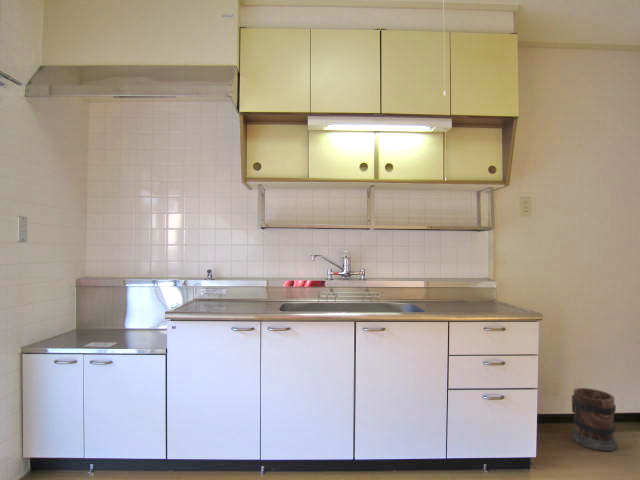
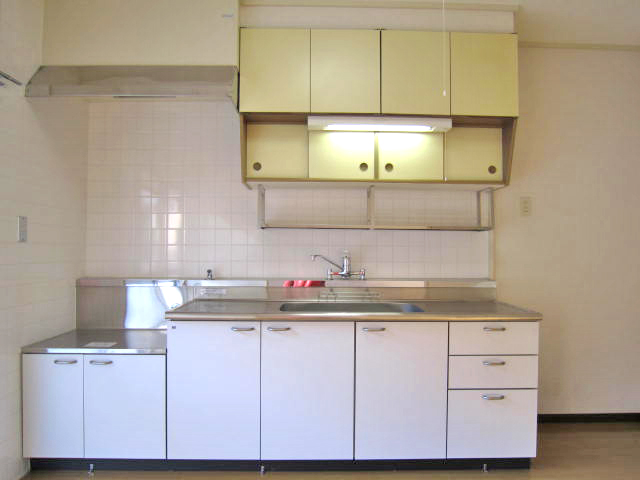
- wooden barrel [570,387,618,452]
